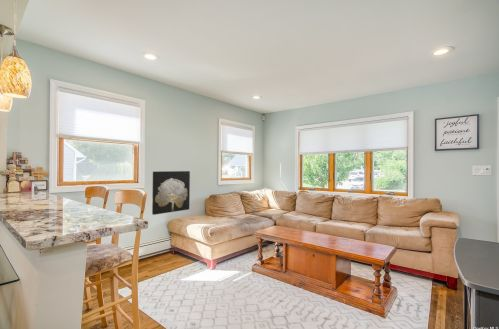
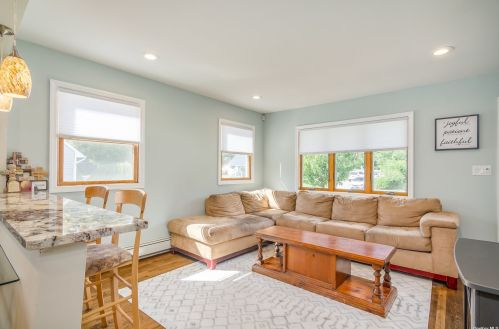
- wall art [151,170,191,216]
